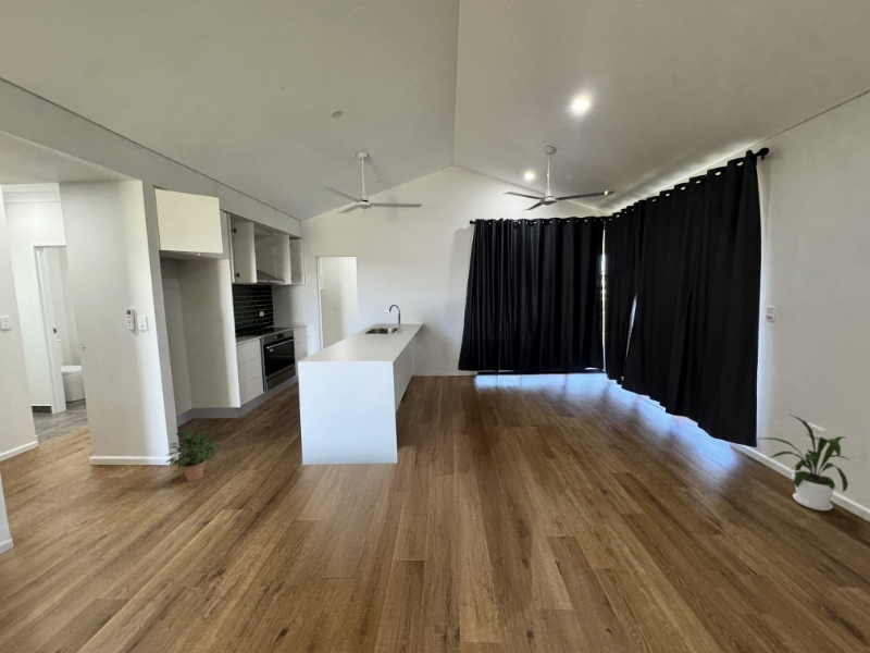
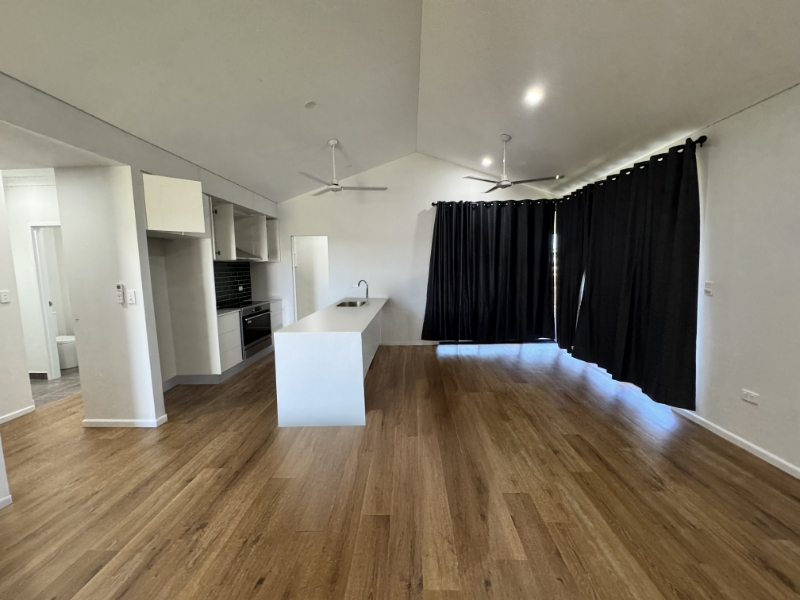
- house plant [759,414,852,512]
- potted plant [164,430,223,482]
